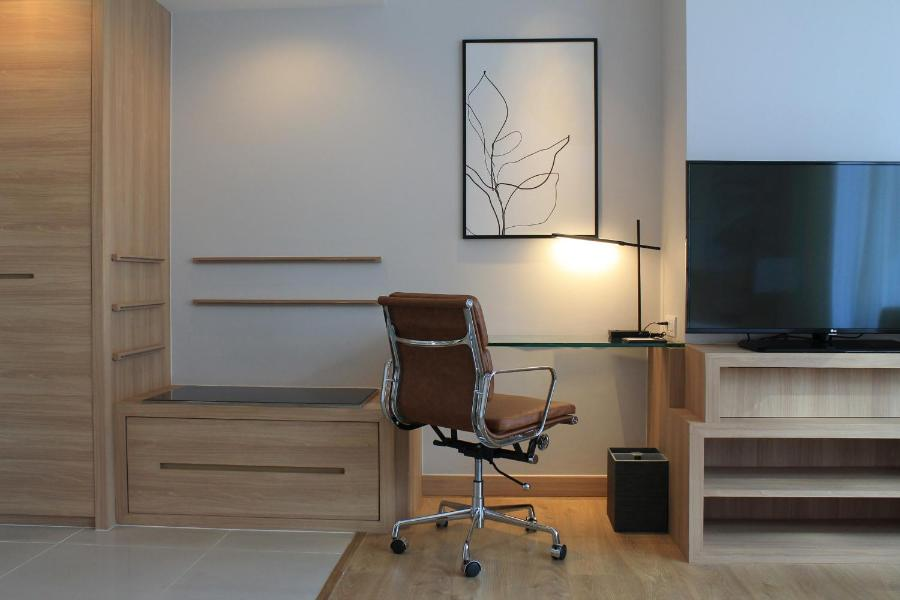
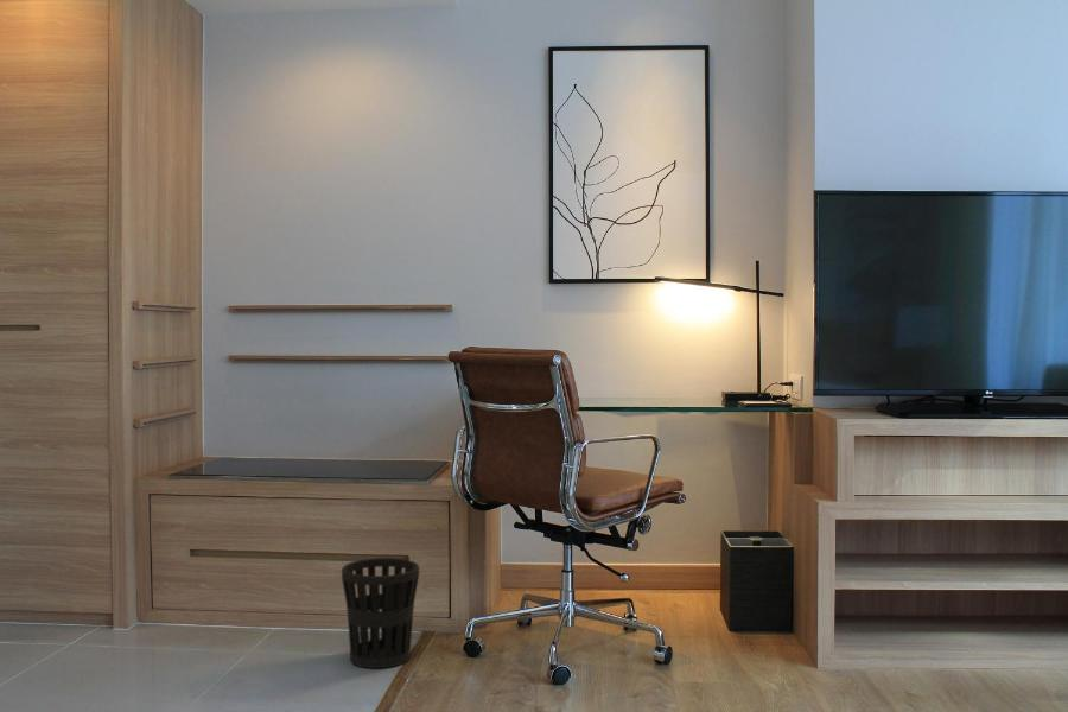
+ wastebasket [341,557,420,669]
